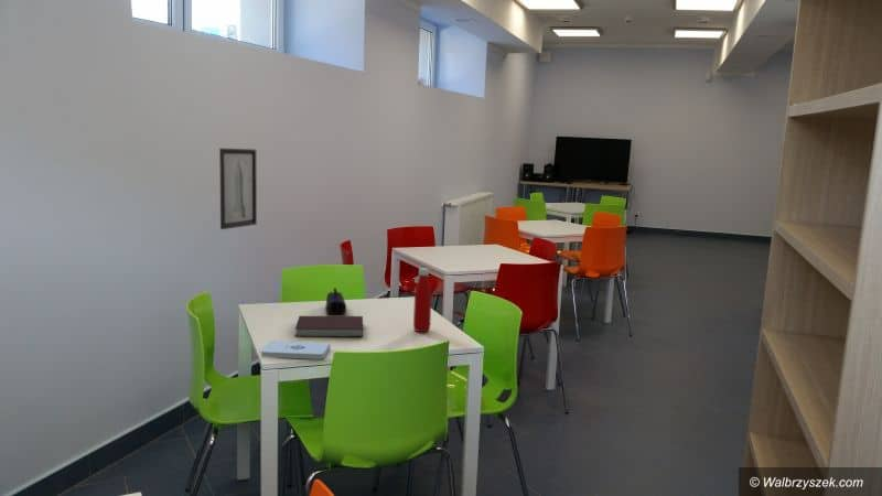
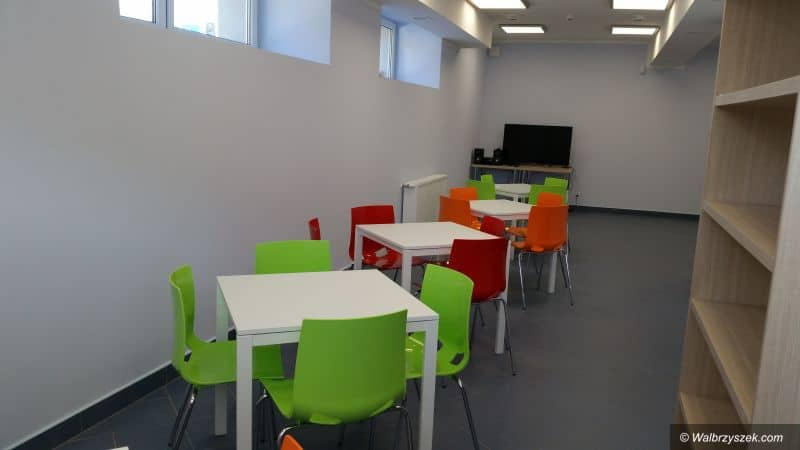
- wall art [218,147,258,230]
- notebook [294,315,364,337]
- notepad [260,339,331,360]
- pencil case [325,287,347,316]
- bottle [412,267,432,333]
